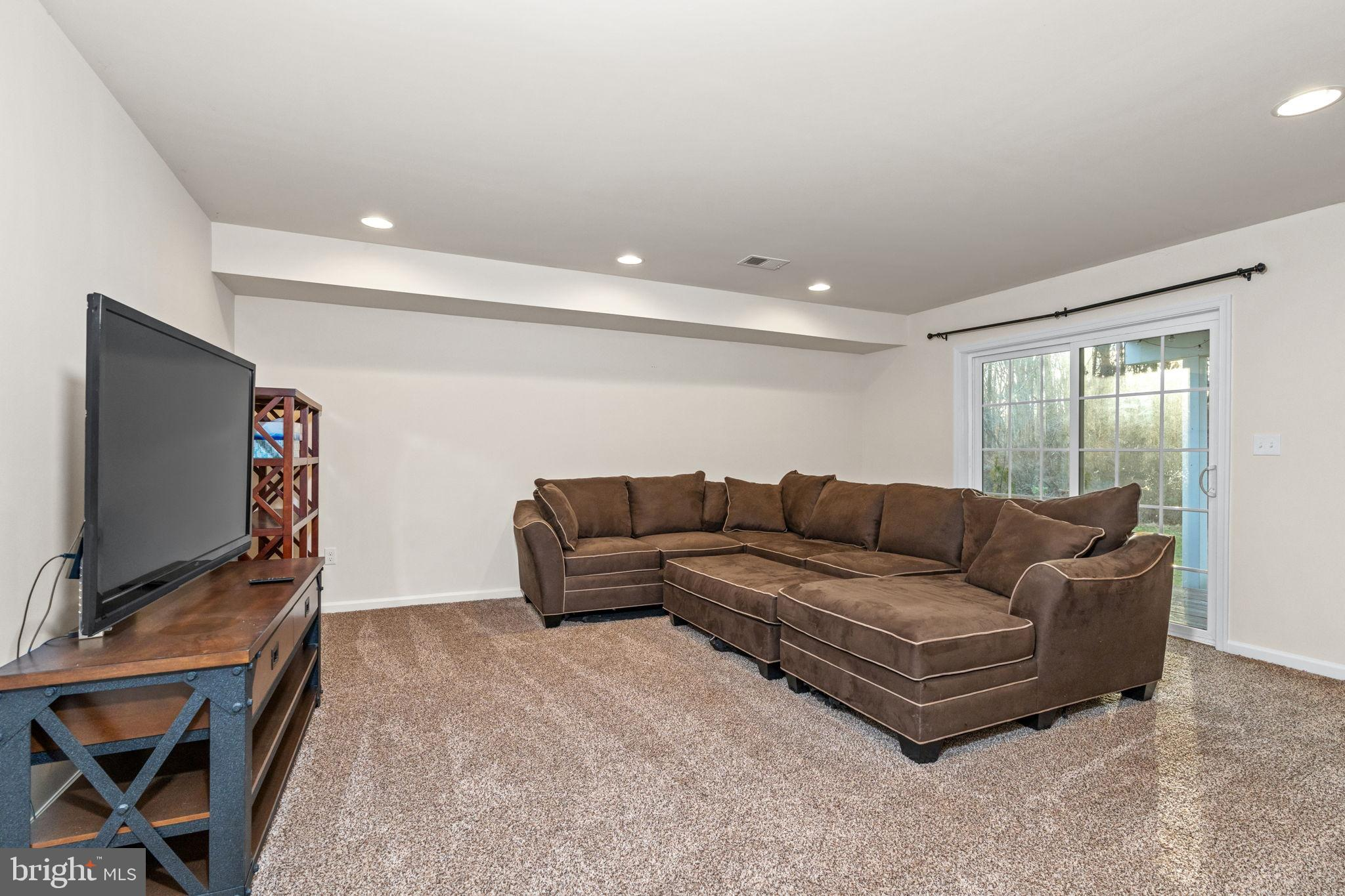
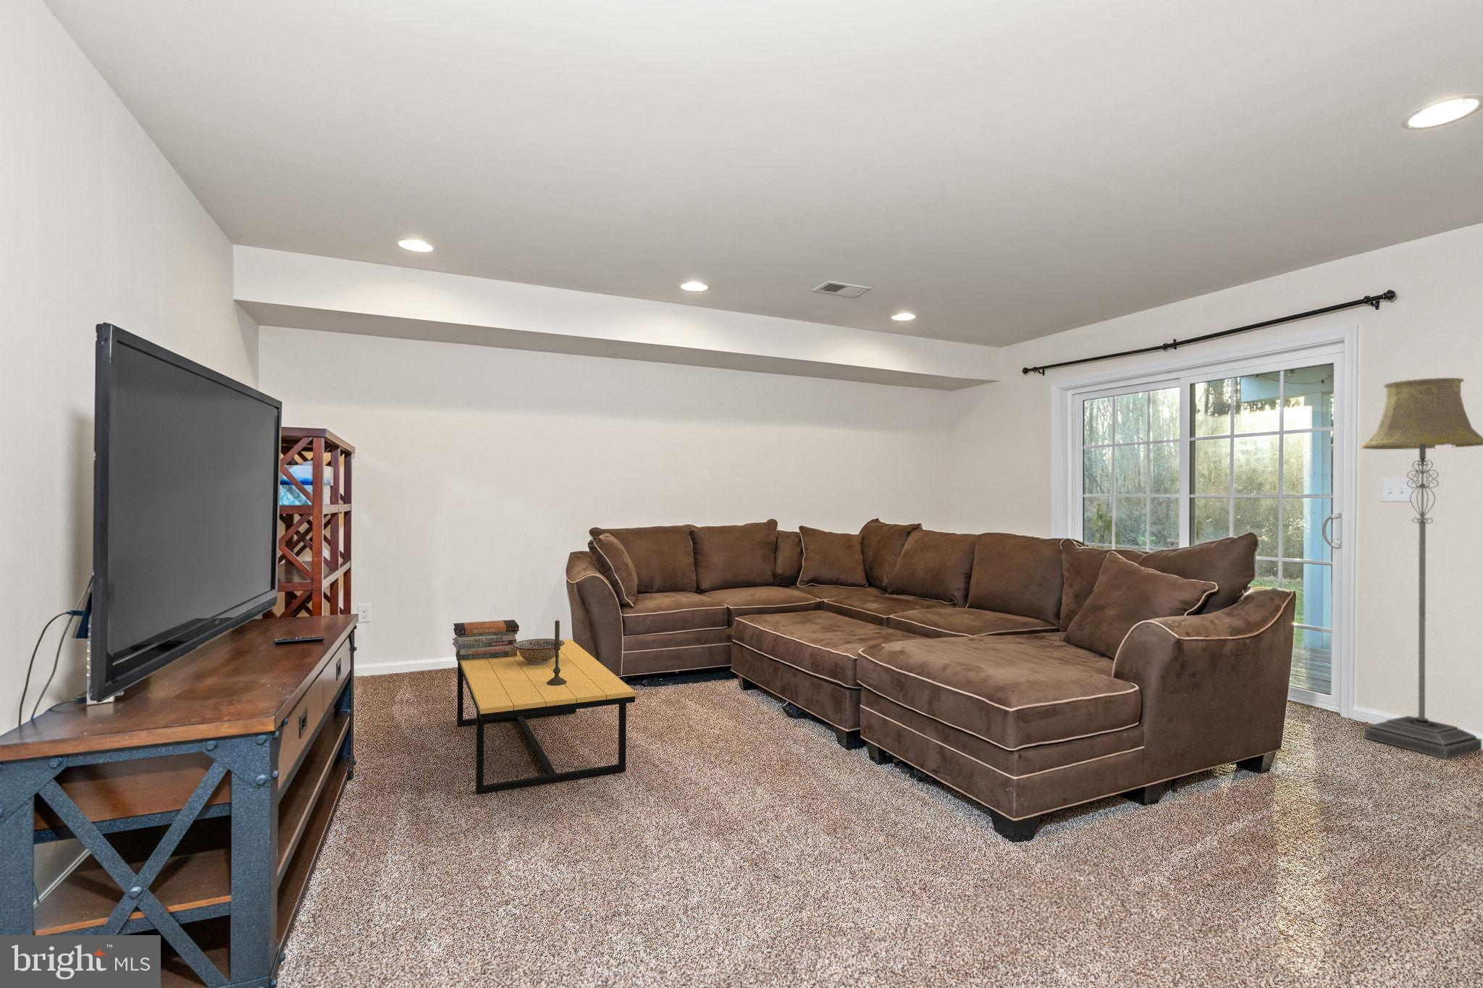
+ candle [547,619,567,686]
+ floor lamp [1361,377,1483,760]
+ book stack [452,619,520,661]
+ decorative bowl [513,637,565,665]
+ coffee table [454,638,636,795]
